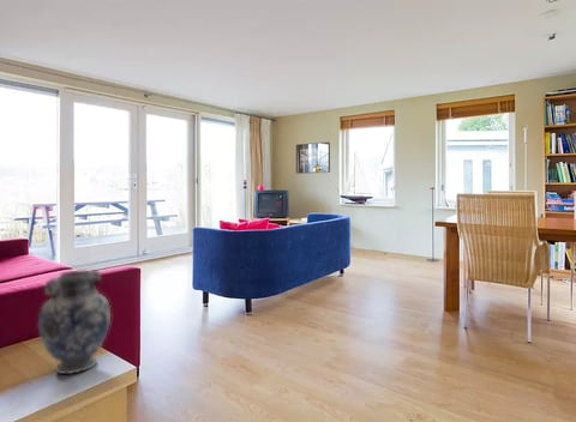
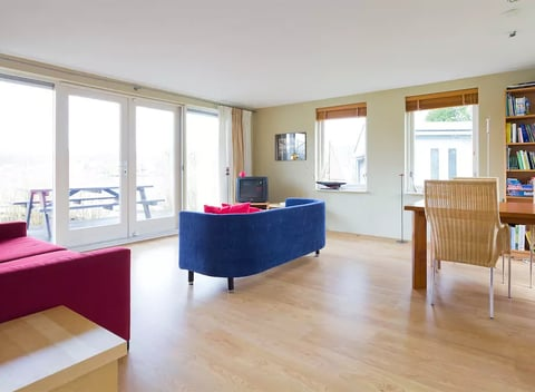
- decorative vase [37,269,112,375]
